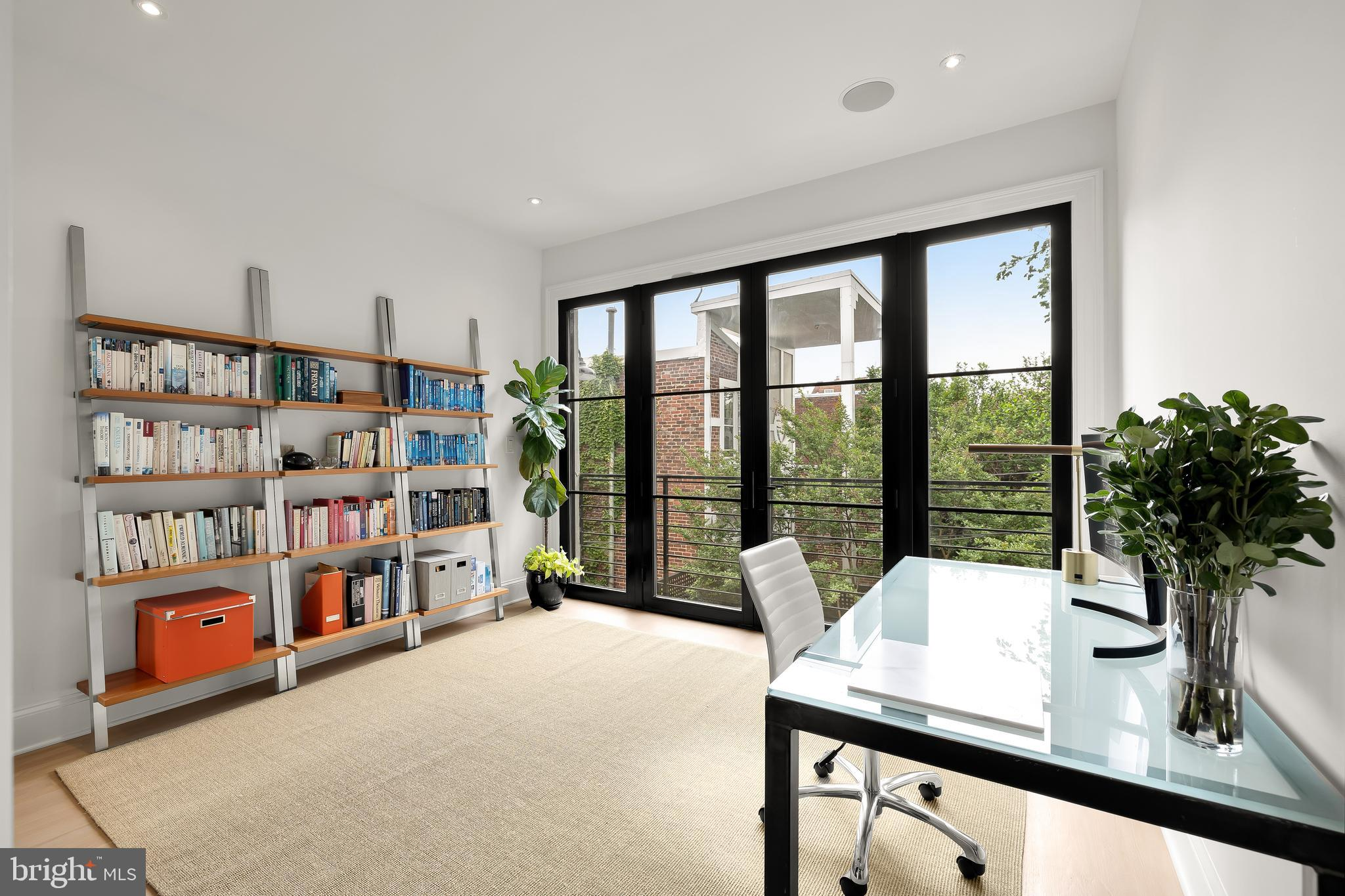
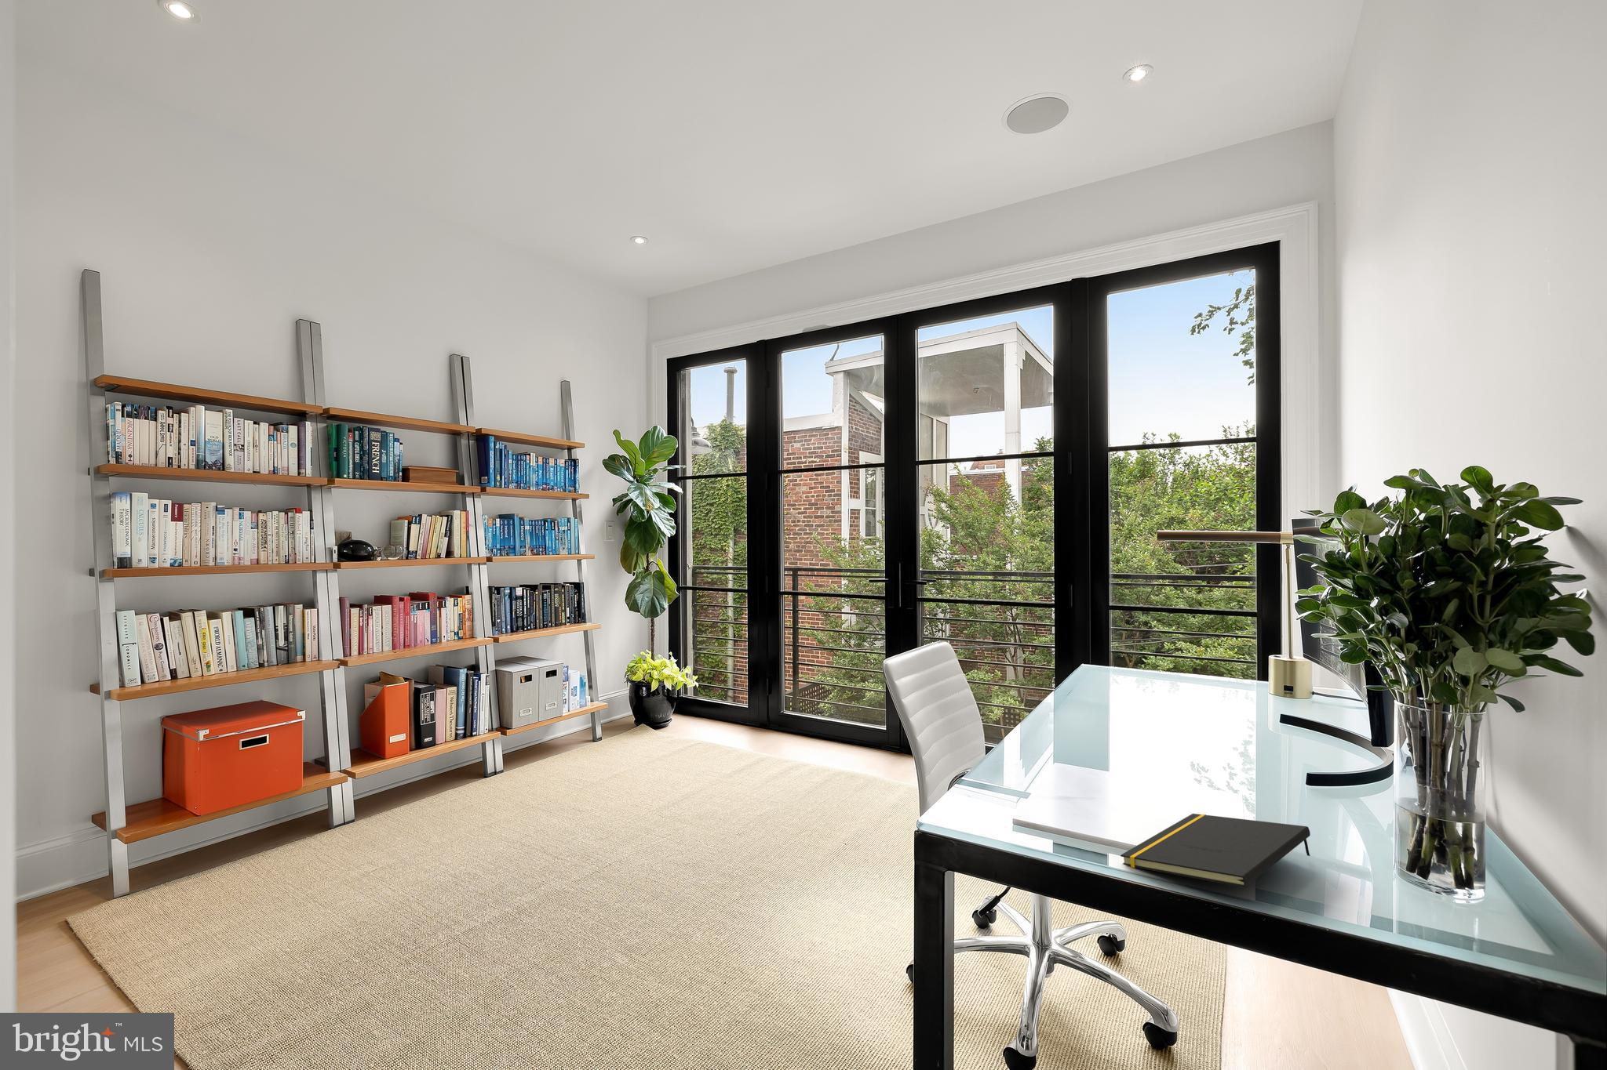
+ notepad [1120,813,1311,888]
